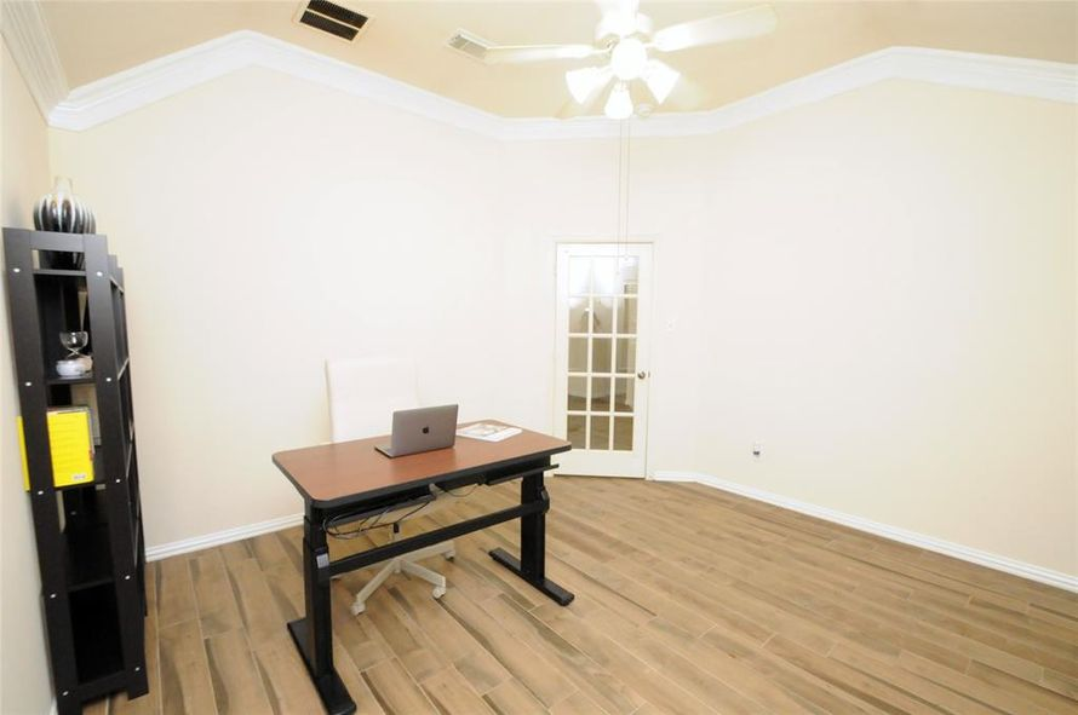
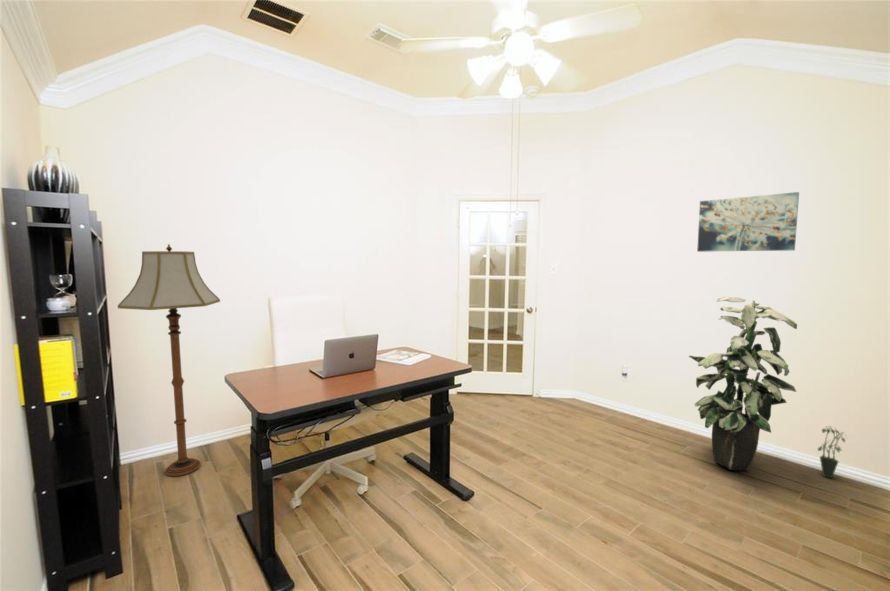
+ wall art [696,191,800,253]
+ indoor plant [687,296,798,471]
+ floor lamp [117,243,221,477]
+ potted plant [817,425,849,479]
